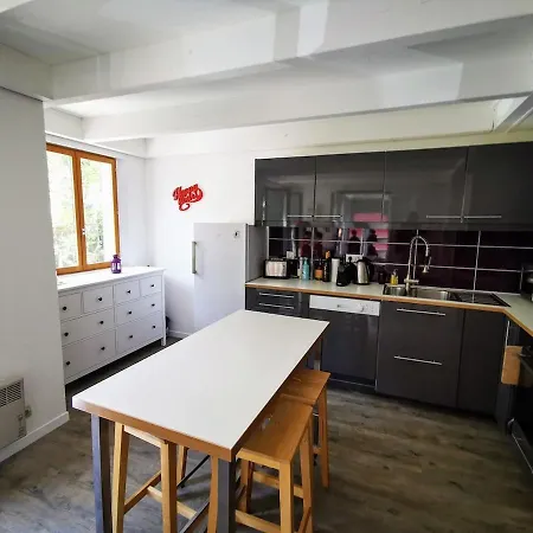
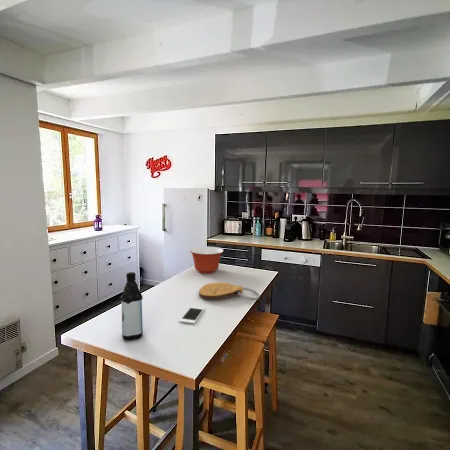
+ mixing bowl [189,246,225,274]
+ cell phone [178,306,206,325]
+ key chain [198,281,261,301]
+ water bottle [119,271,144,342]
